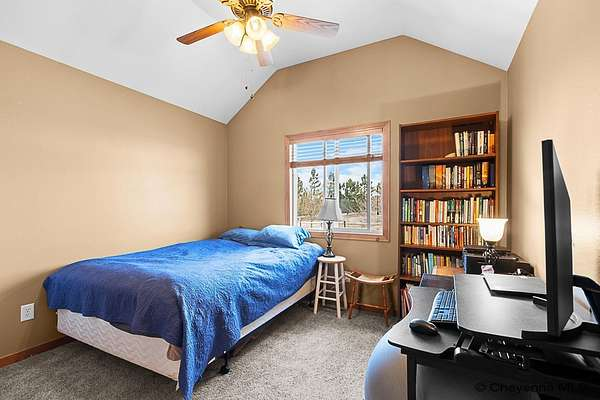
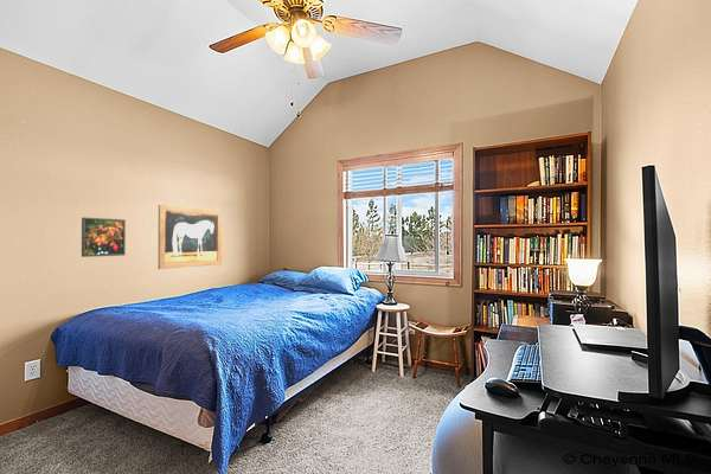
+ wall art [156,204,223,270]
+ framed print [81,217,127,258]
